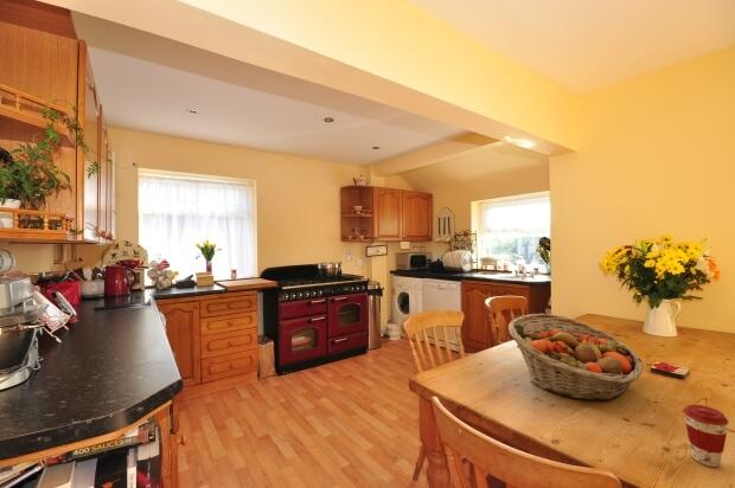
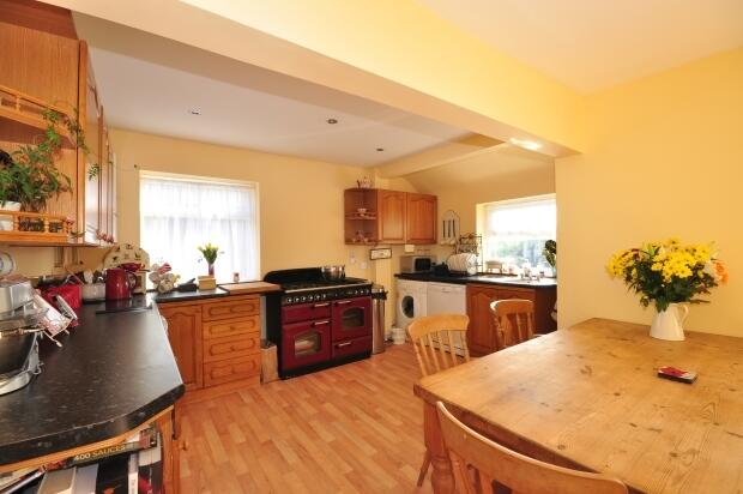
- fruit basket [507,313,645,402]
- coffee cup [682,404,730,468]
